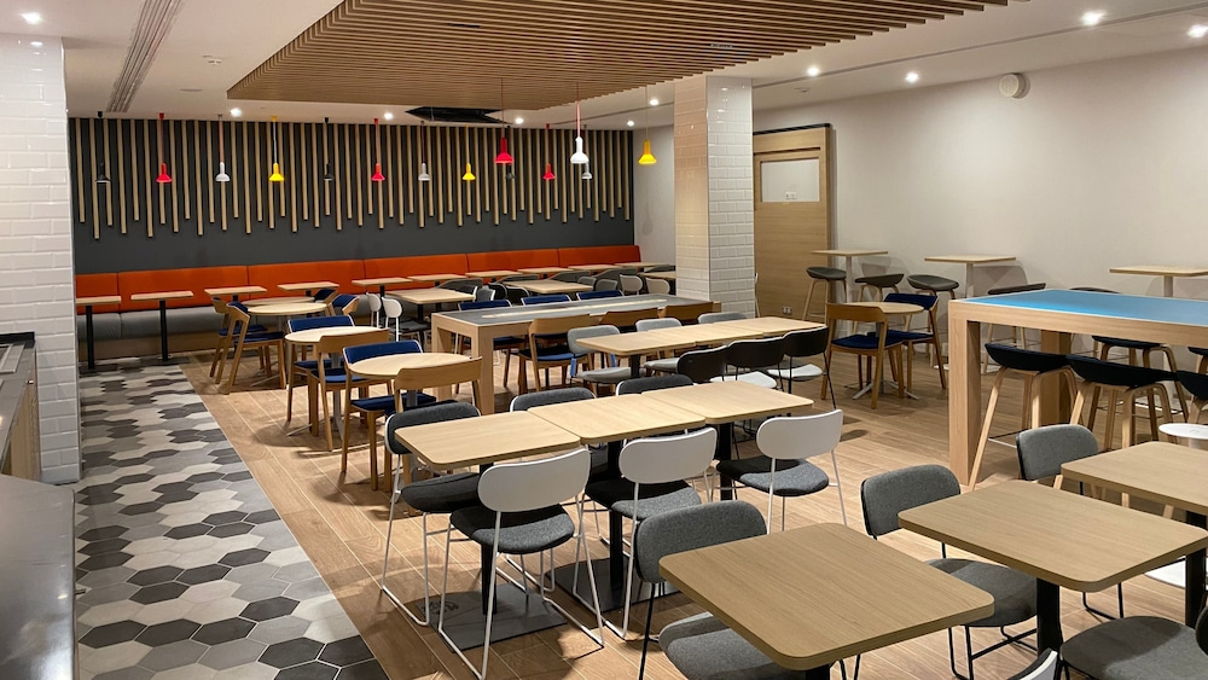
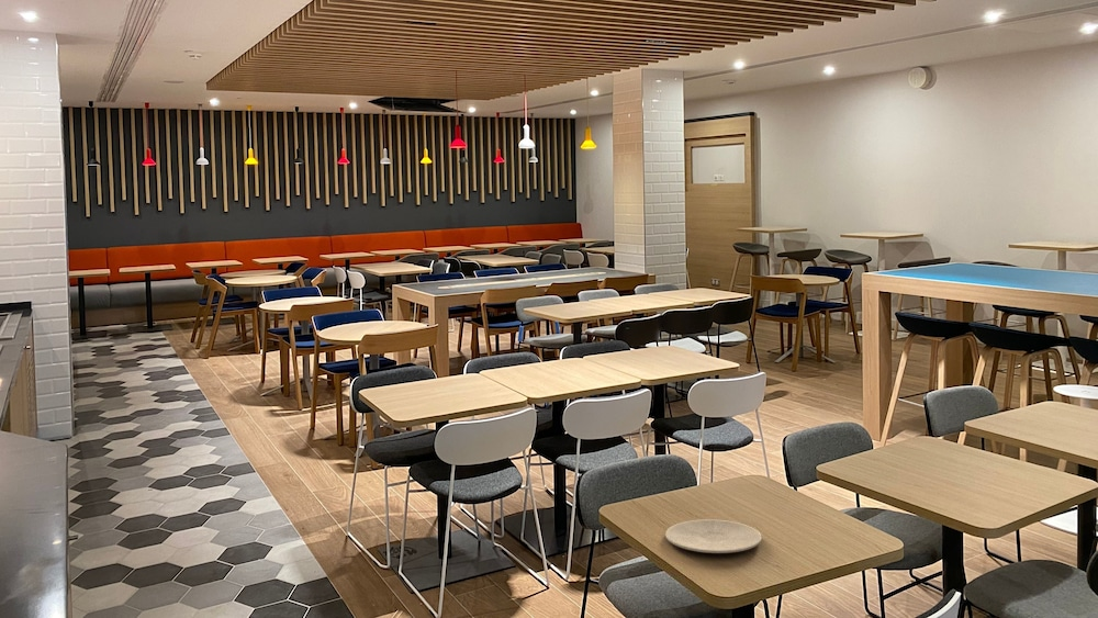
+ plate [664,518,763,554]
